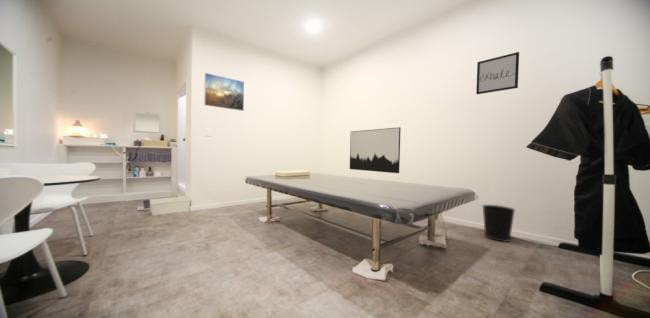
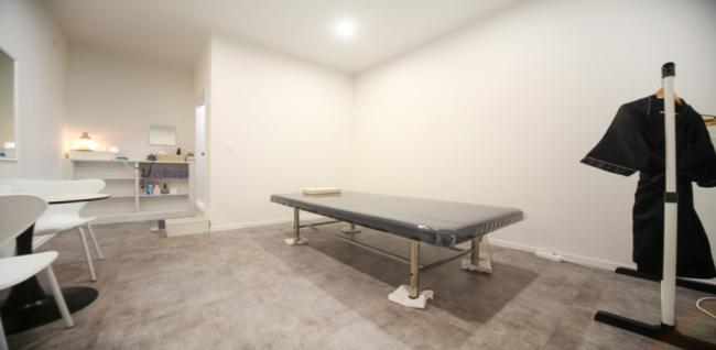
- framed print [203,72,245,112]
- wall art [349,126,402,174]
- wastebasket [482,204,516,243]
- wall art [475,51,520,95]
